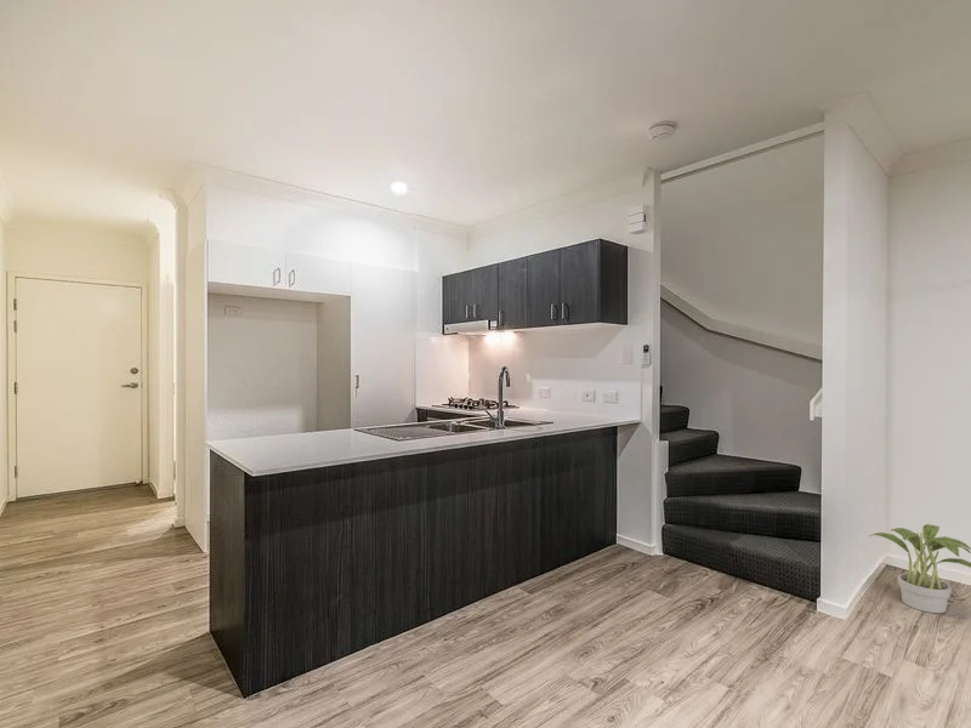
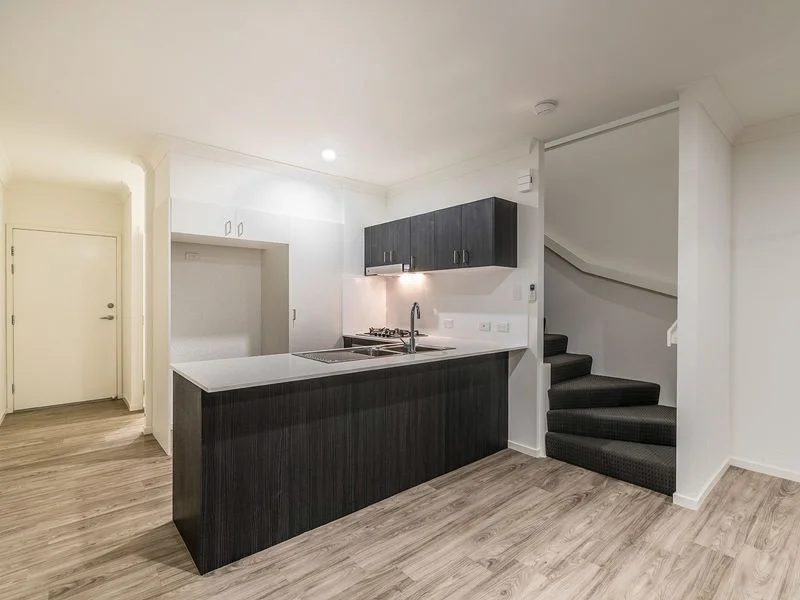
- potted plant [868,523,971,614]
